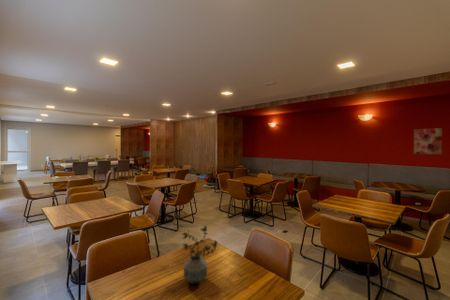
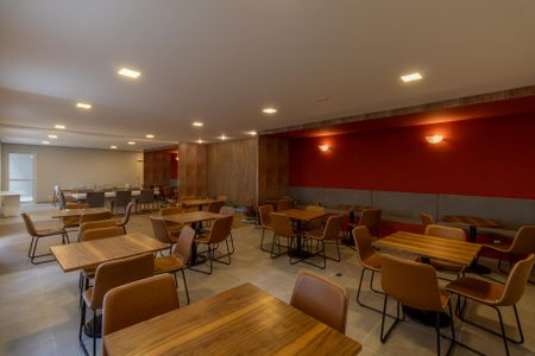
- potted plant [181,224,218,284]
- wall art [413,127,443,155]
